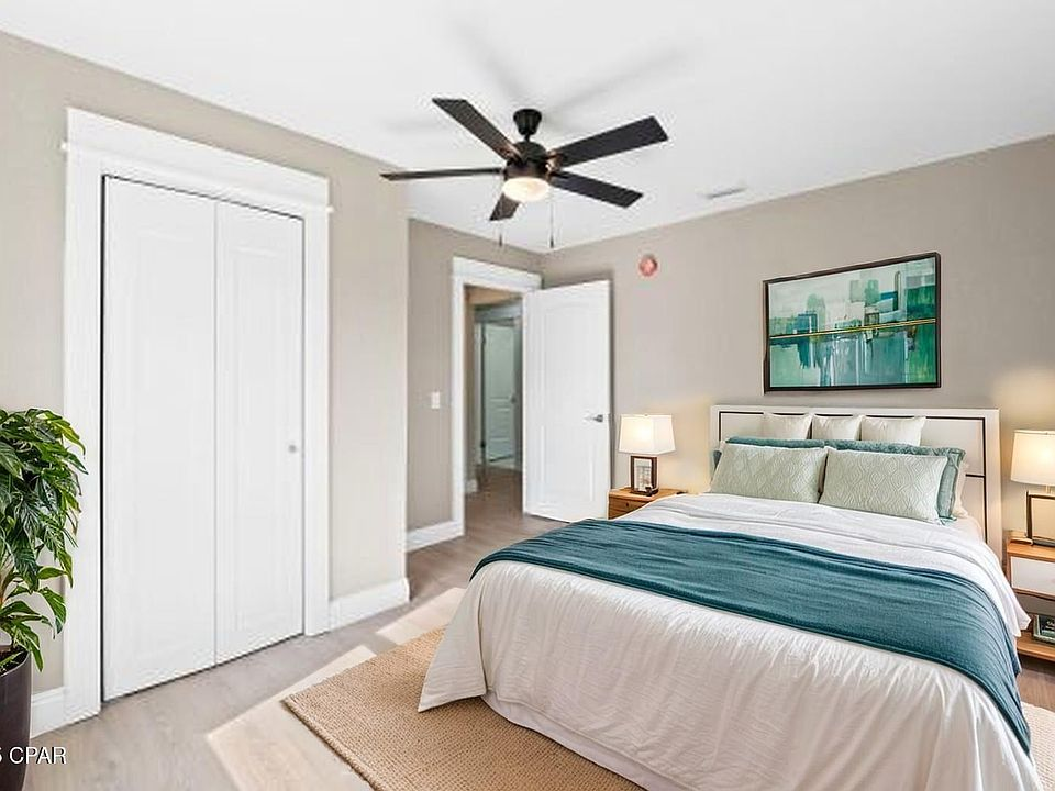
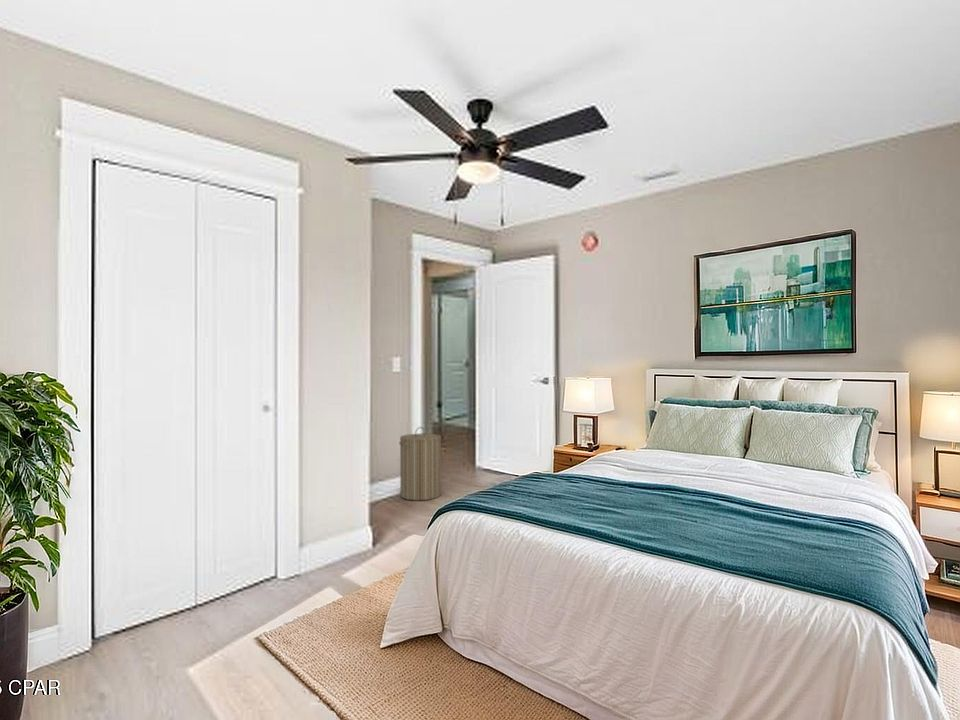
+ laundry hamper [398,426,442,501]
